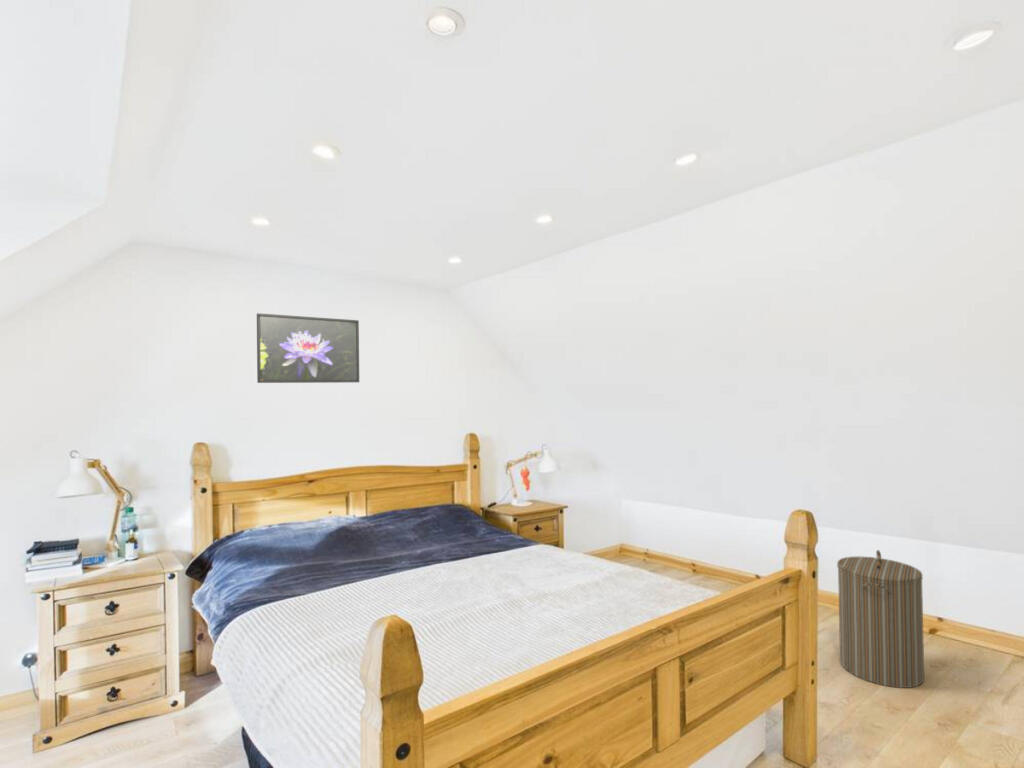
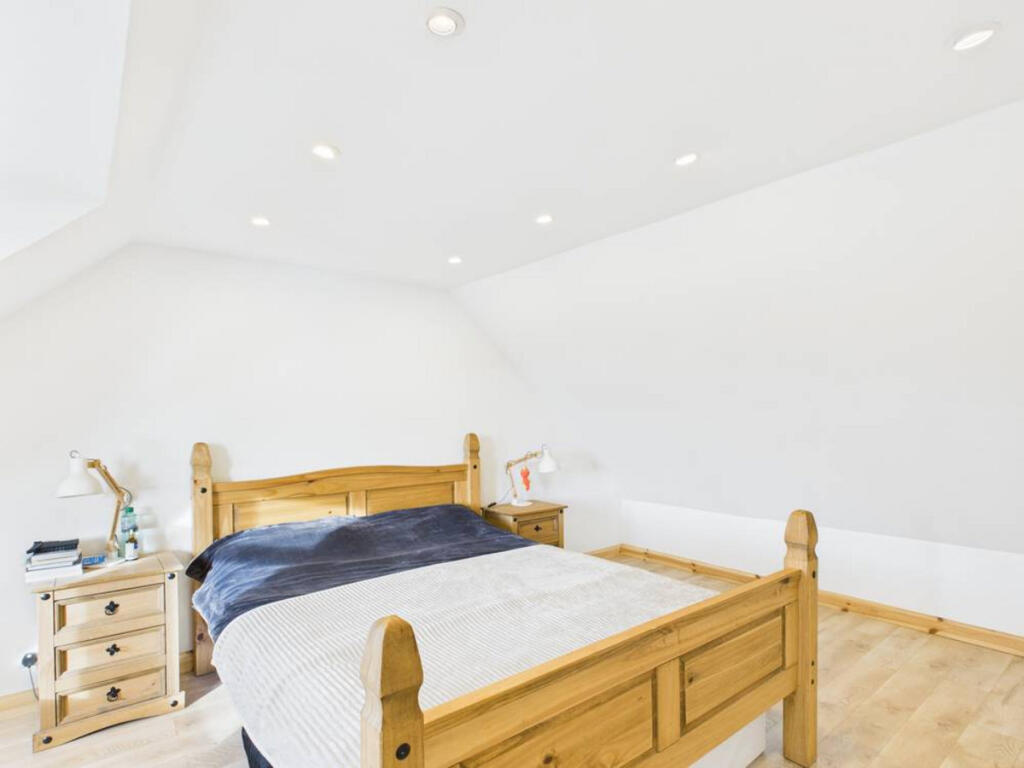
- laundry hamper [836,549,925,689]
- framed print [256,312,360,384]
